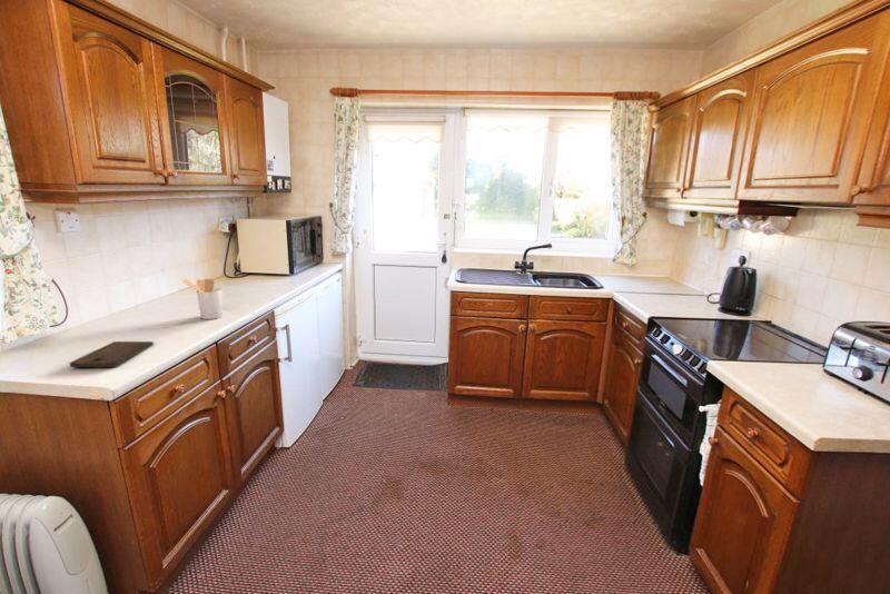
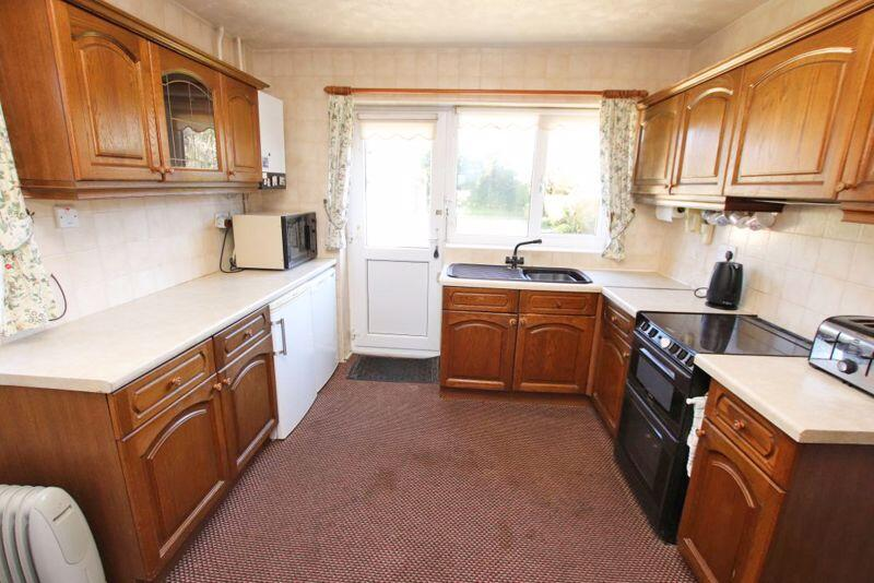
- cutting board [69,340,155,368]
- utensil holder [182,278,224,320]
